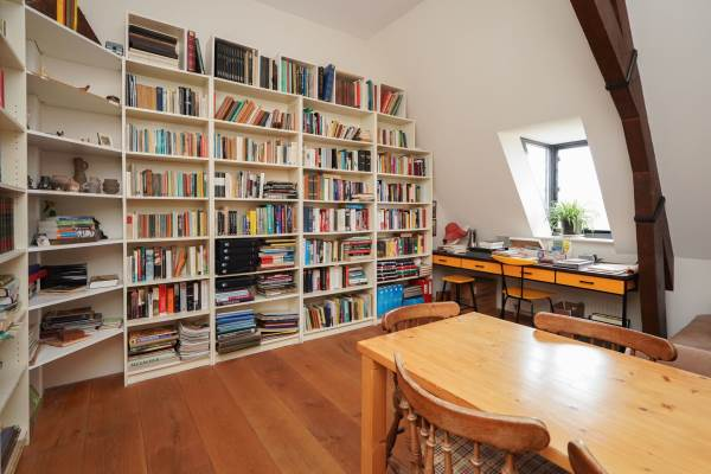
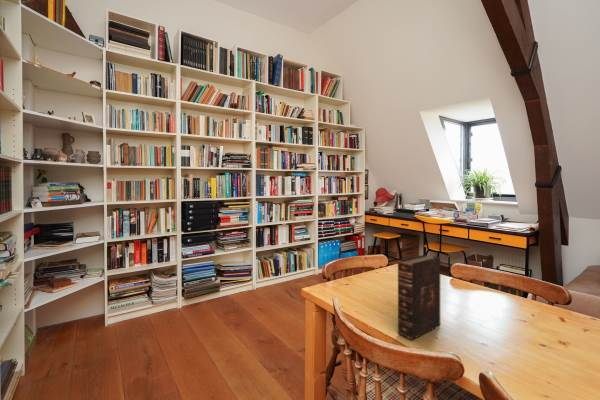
+ bible [397,253,441,340]
